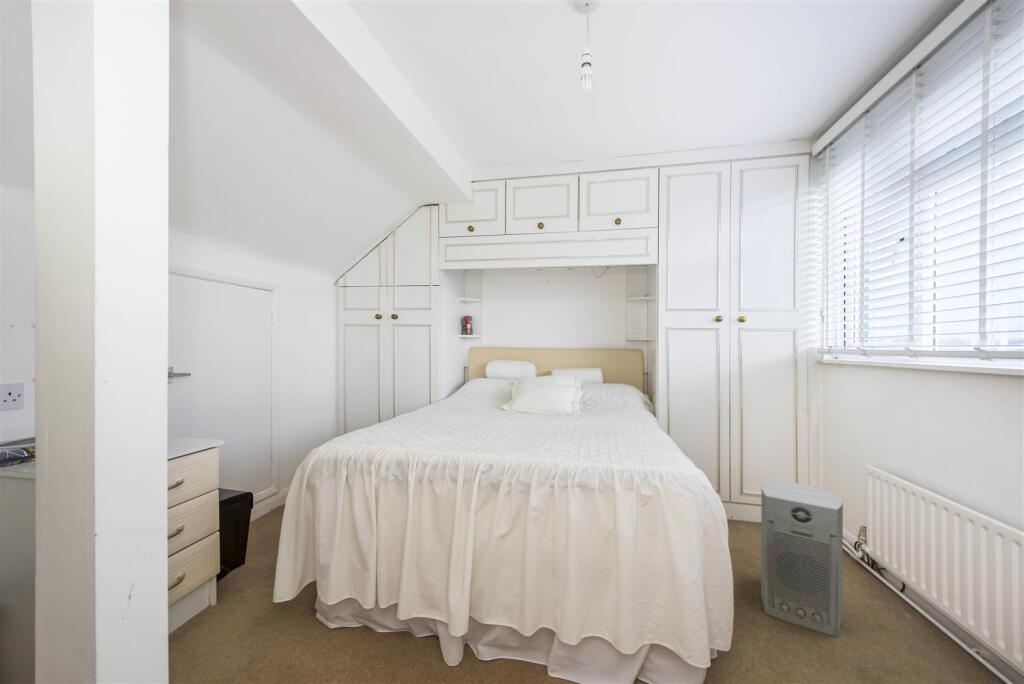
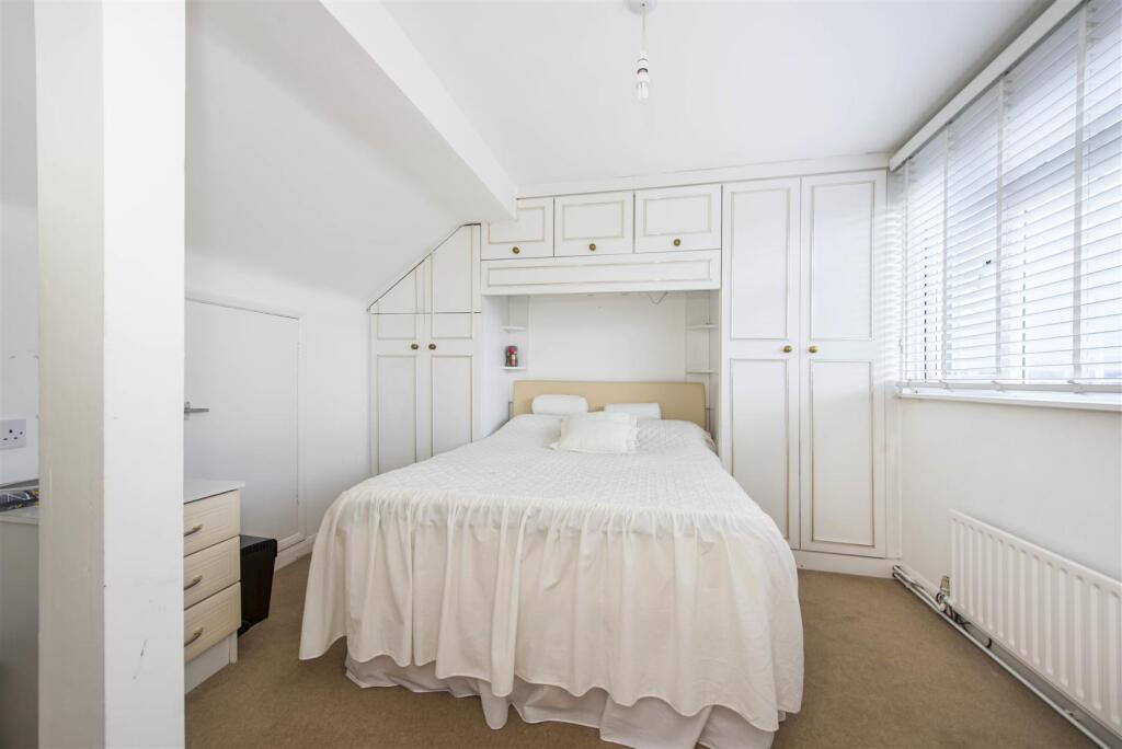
- fan [760,481,844,638]
